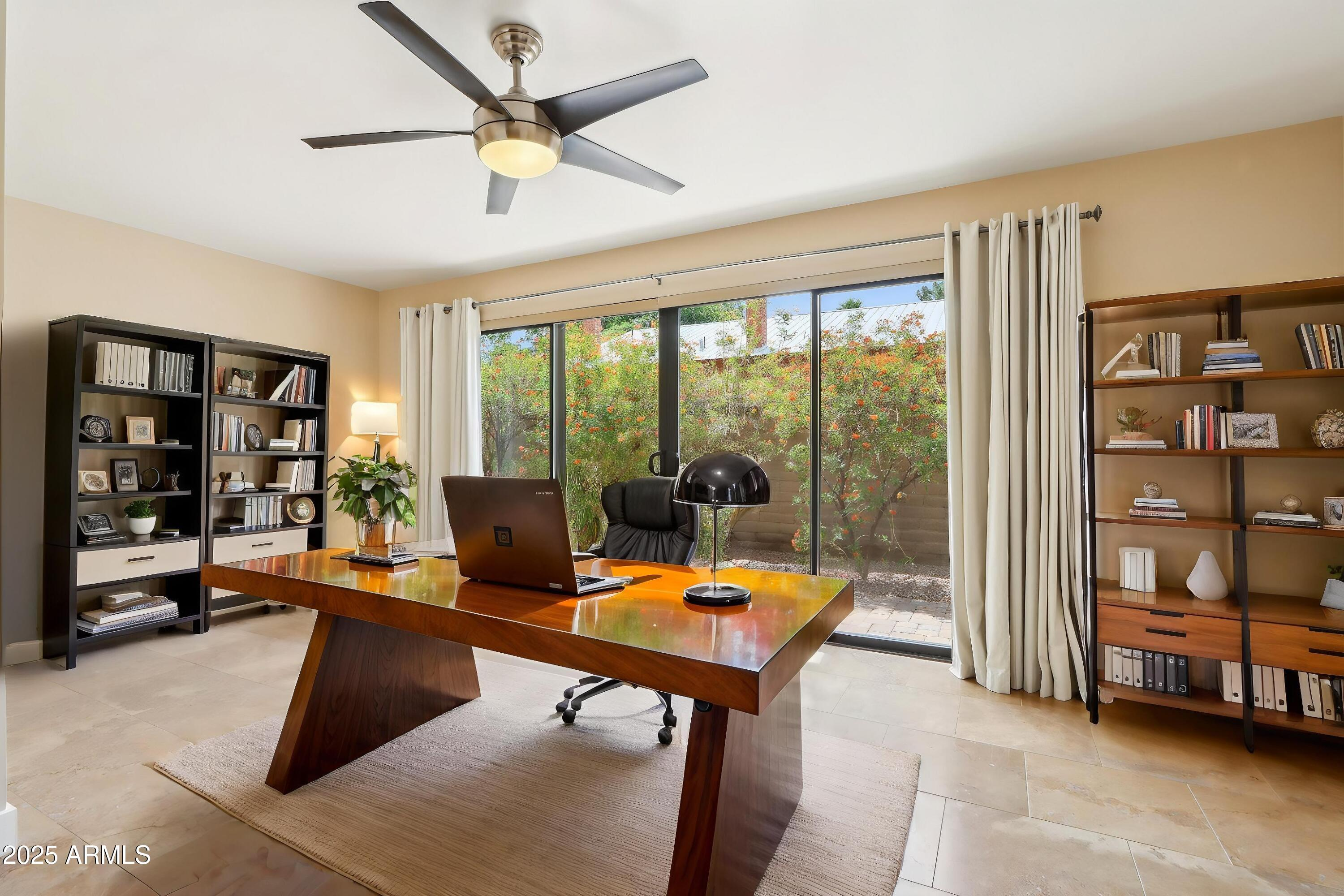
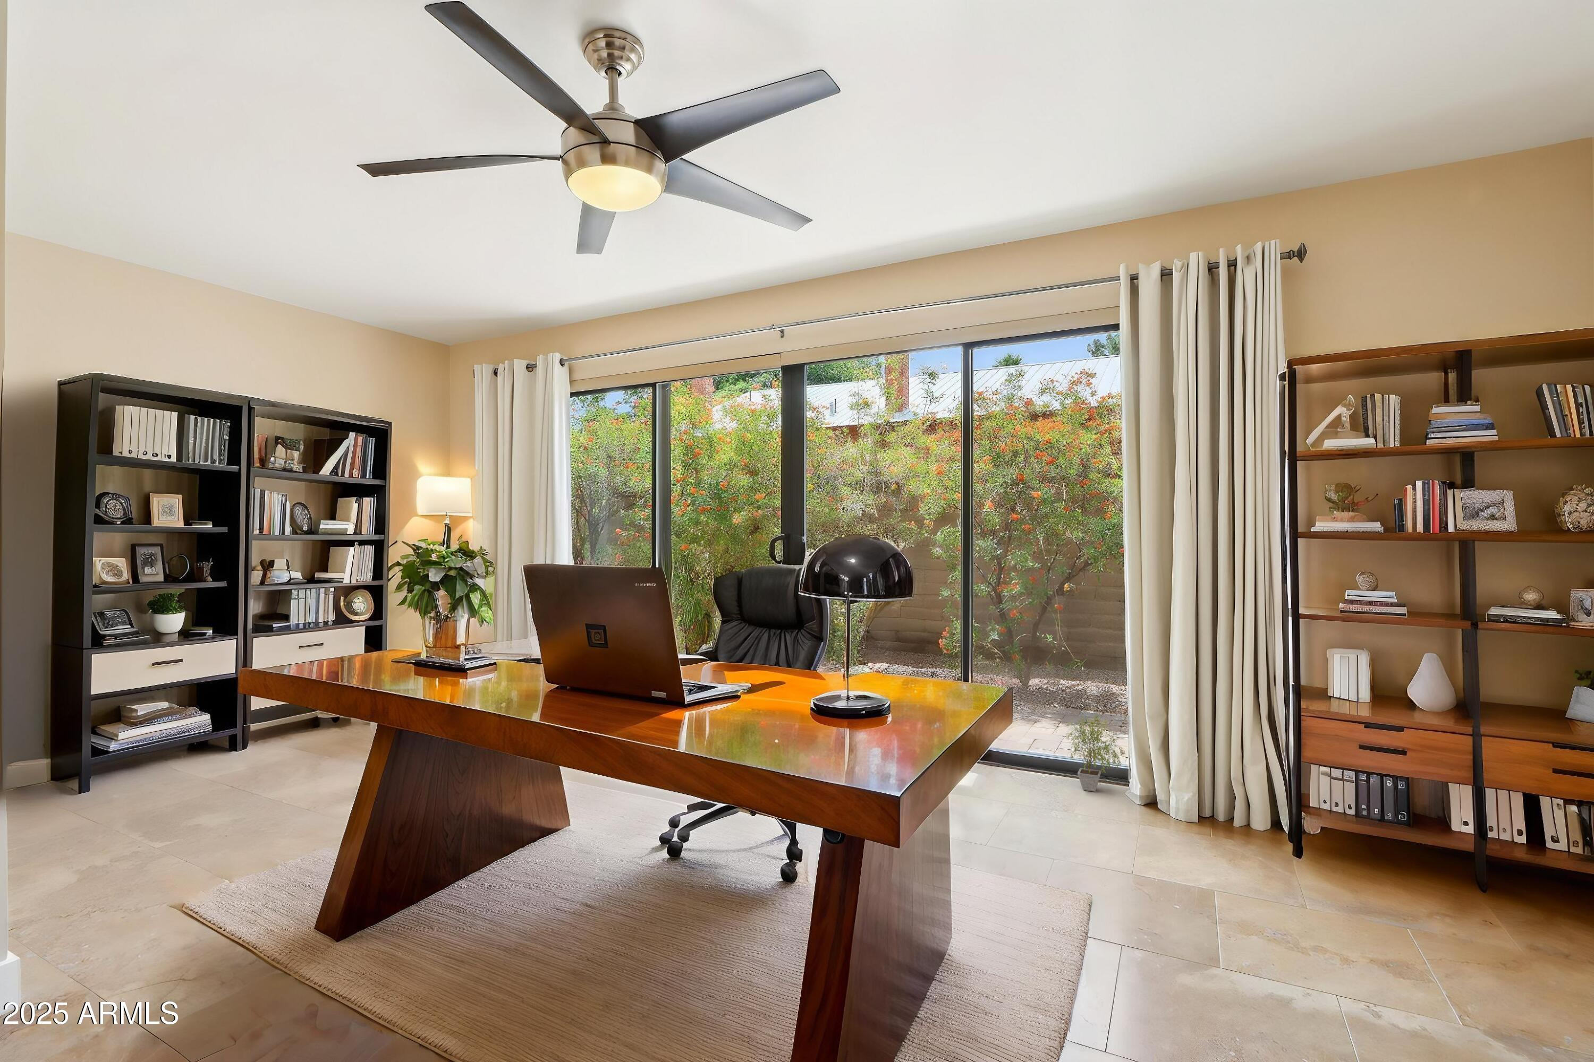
+ potted plant [1064,712,1126,792]
